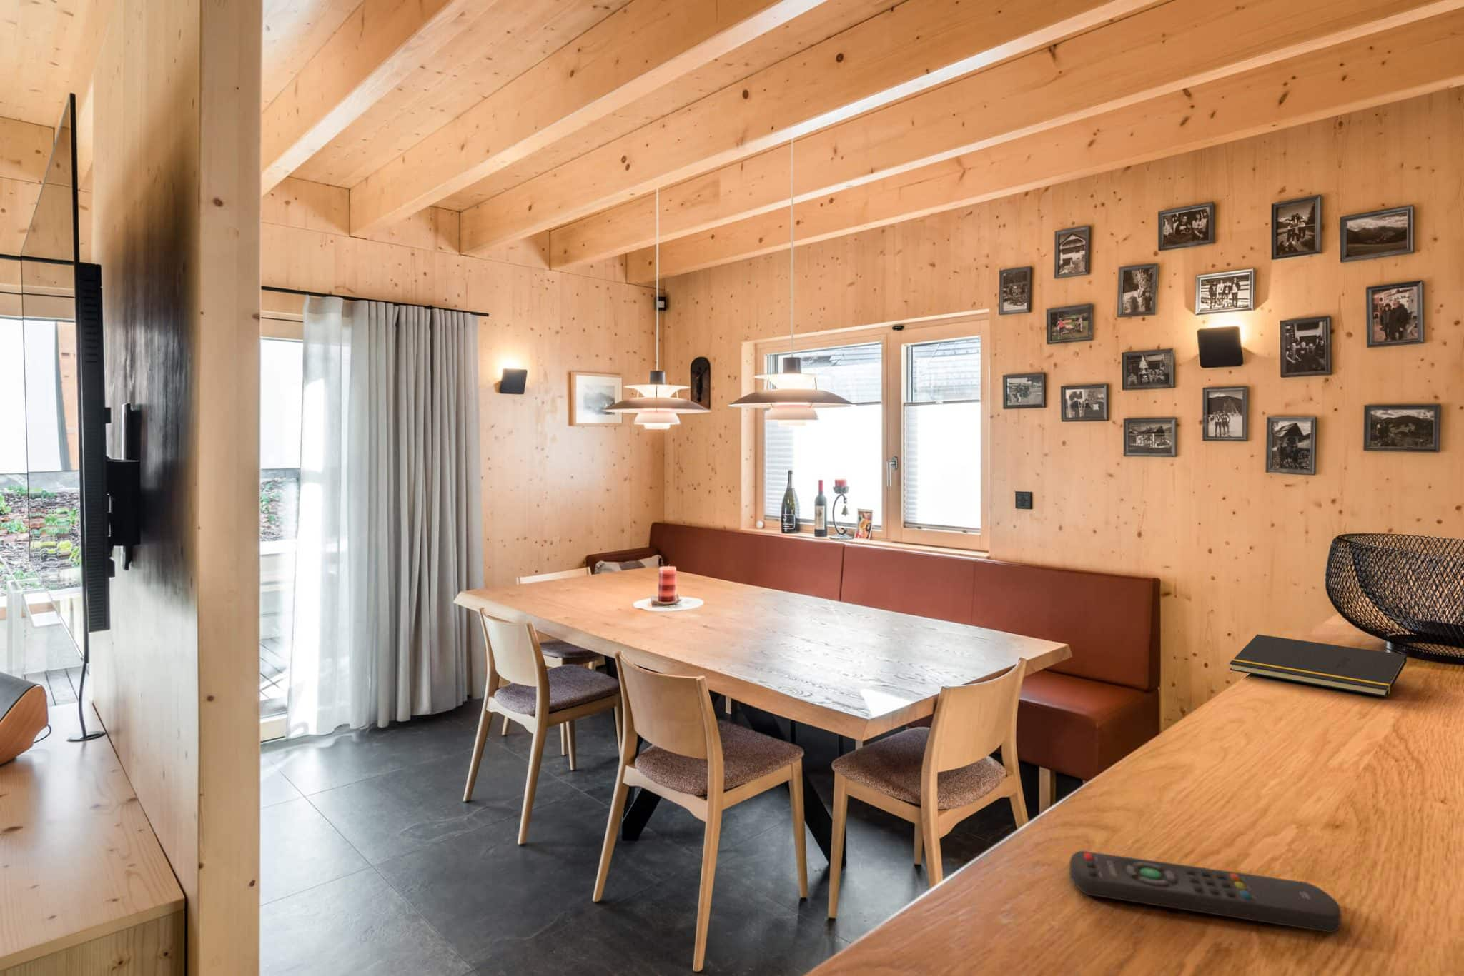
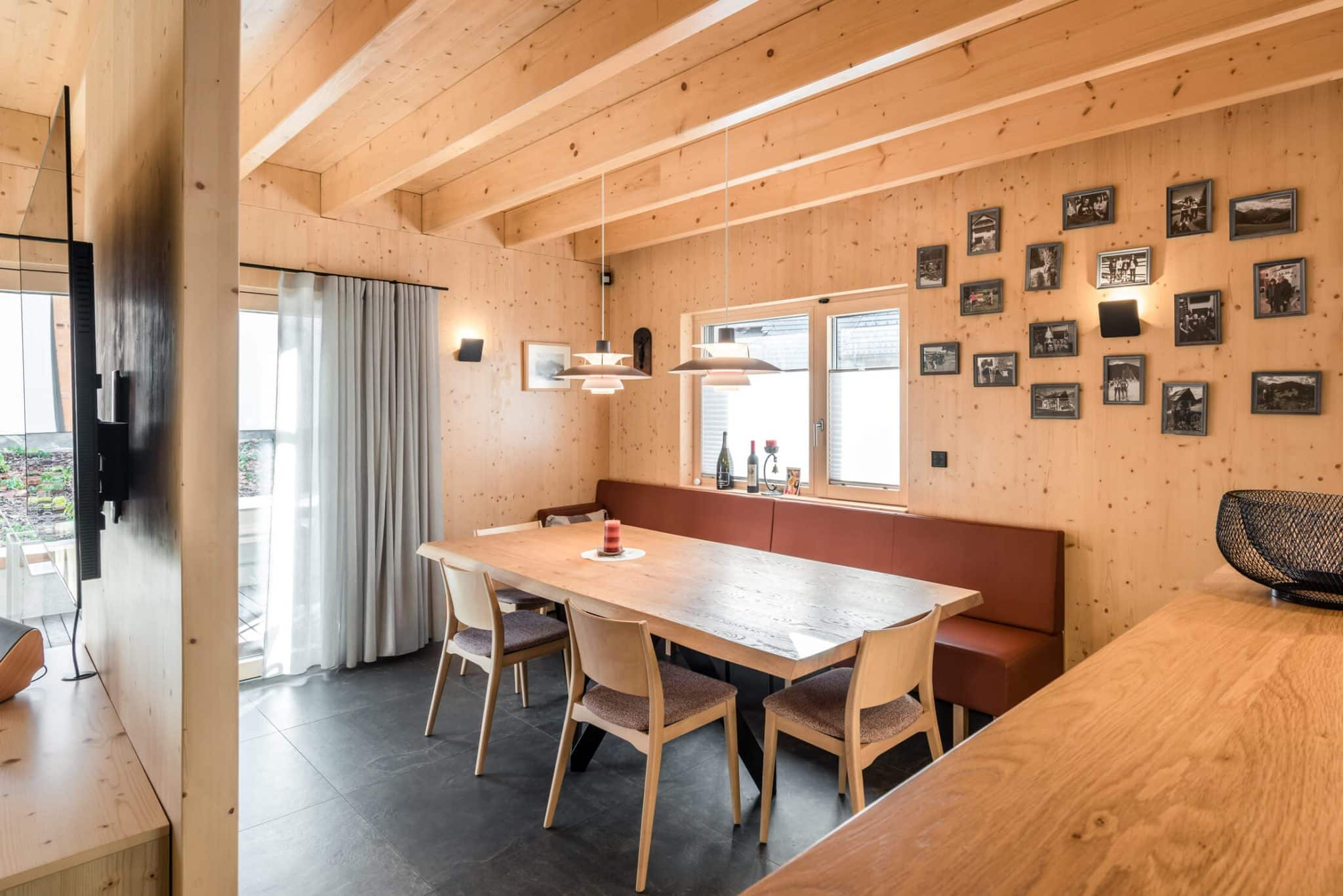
- remote control [1068,851,1341,934]
- notepad [1229,634,1407,697]
